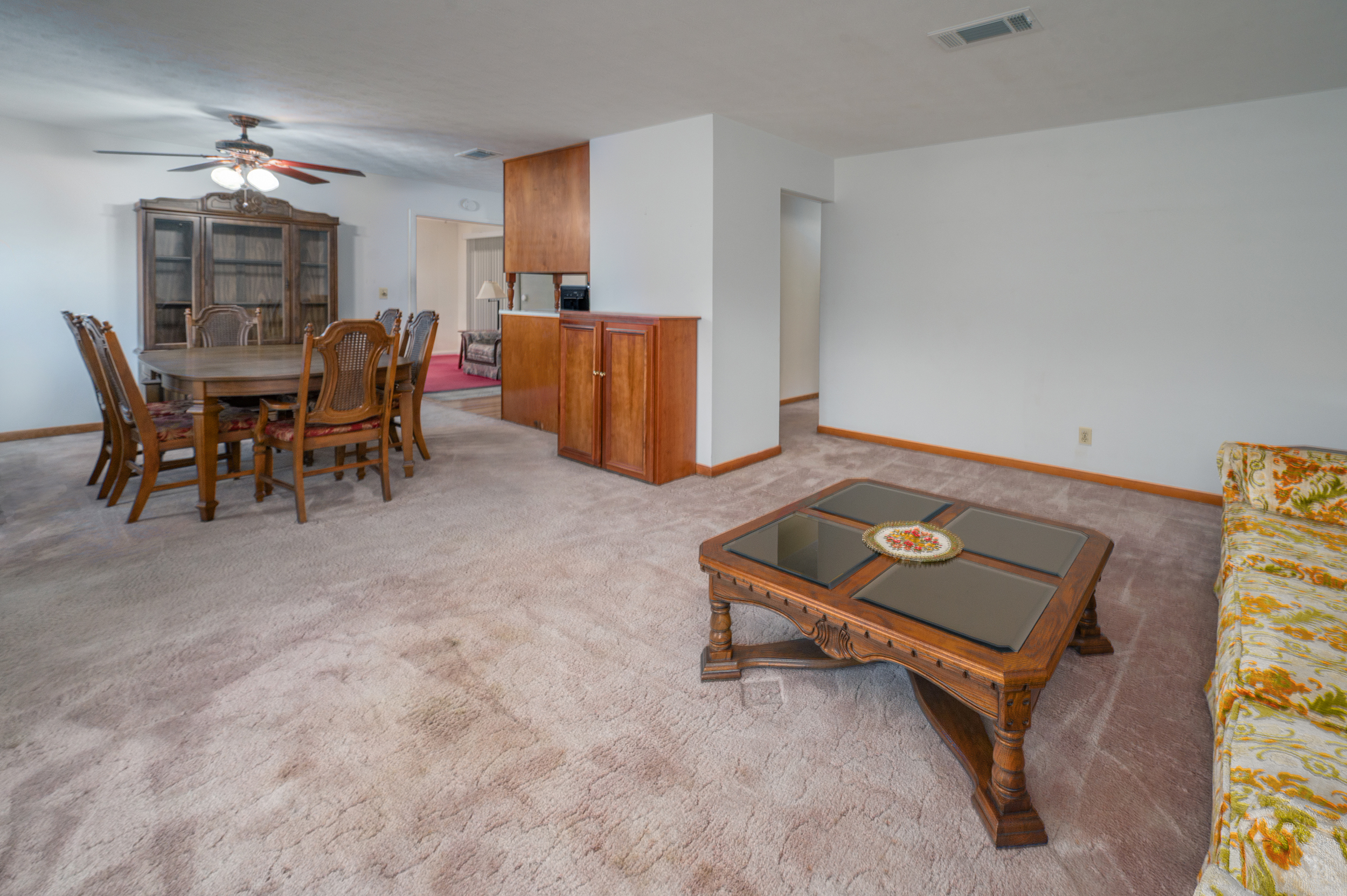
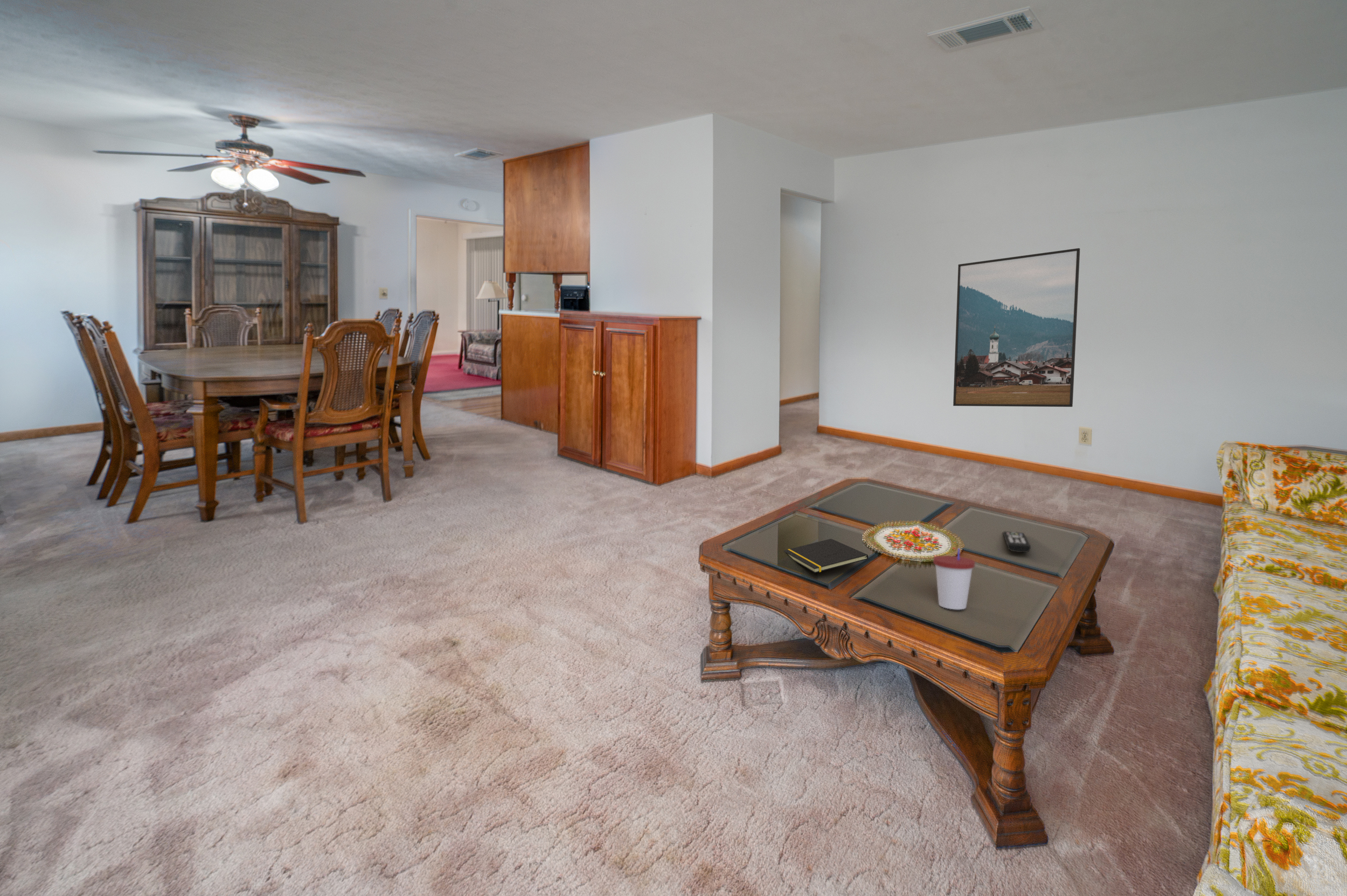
+ remote control [1003,531,1031,553]
+ notepad [783,538,869,573]
+ cup [933,547,976,610]
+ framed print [953,248,1081,407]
